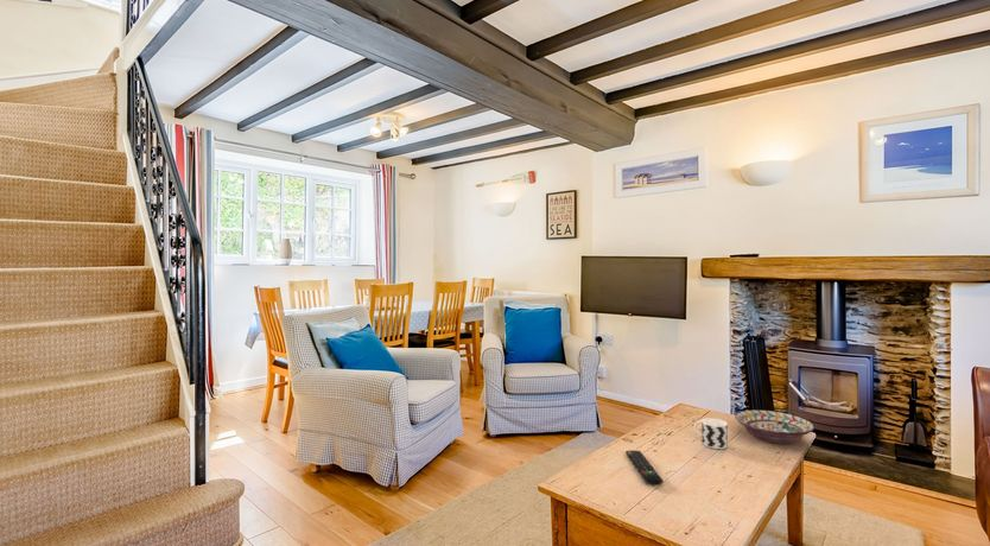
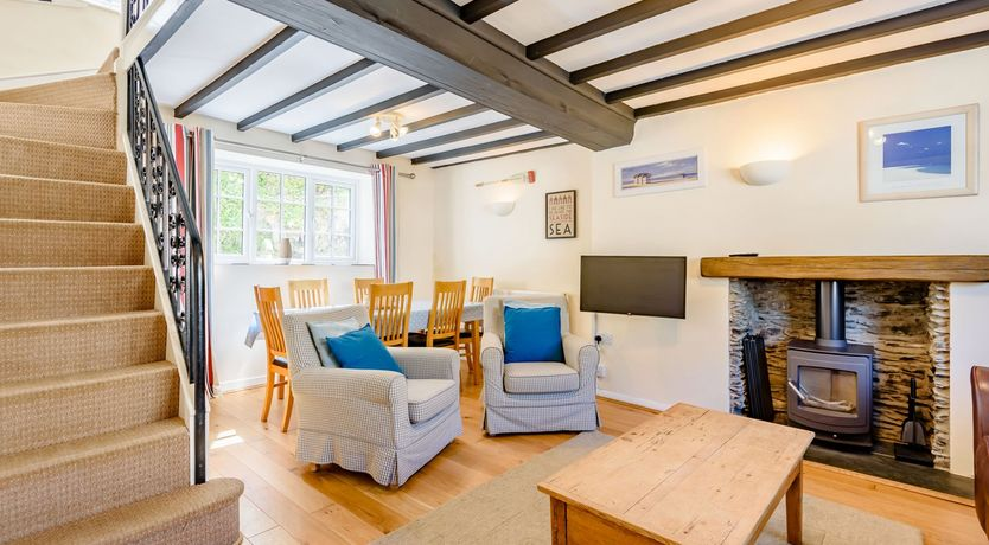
- cup [693,417,729,450]
- decorative bowl [734,410,816,445]
- remote control [624,449,665,485]
